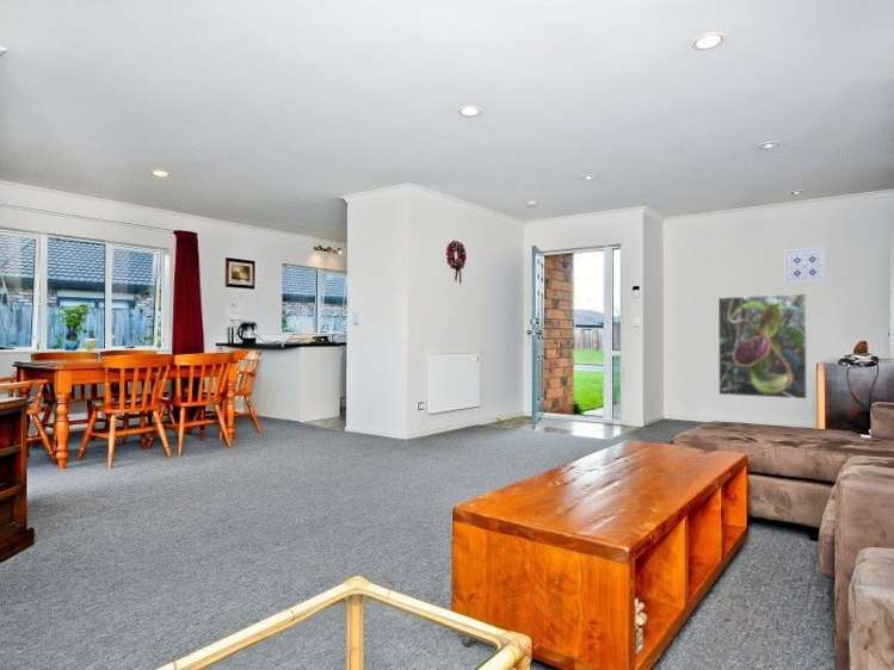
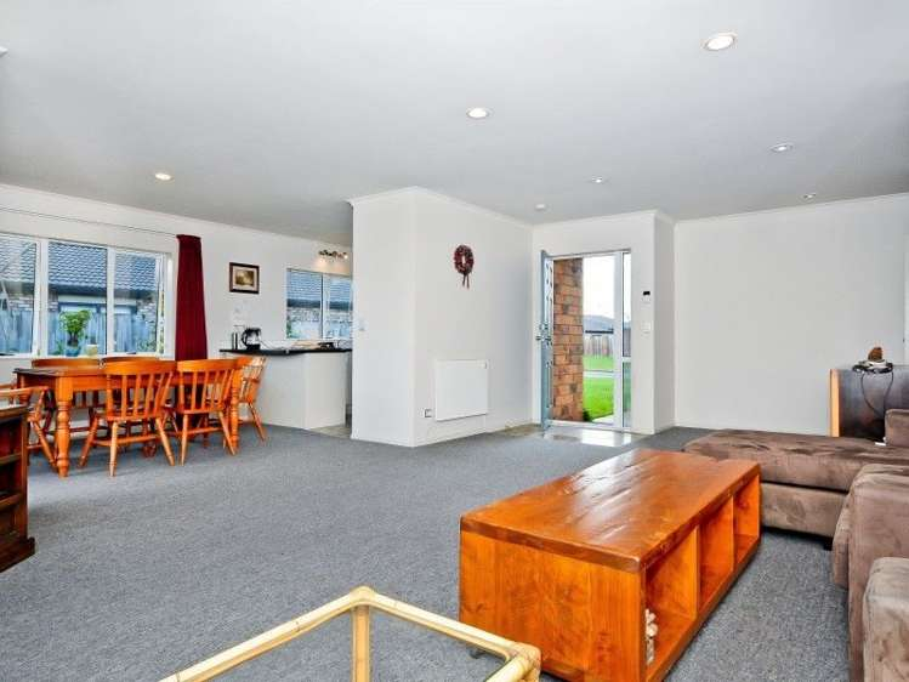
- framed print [717,292,808,401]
- wall art [783,246,827,286]
